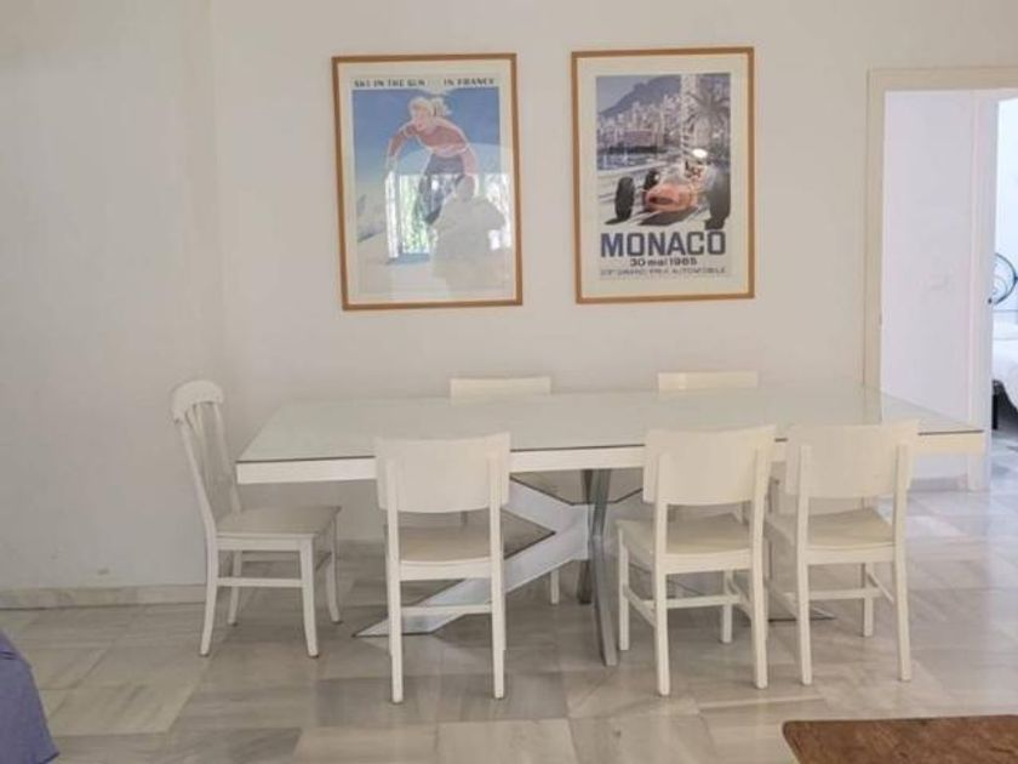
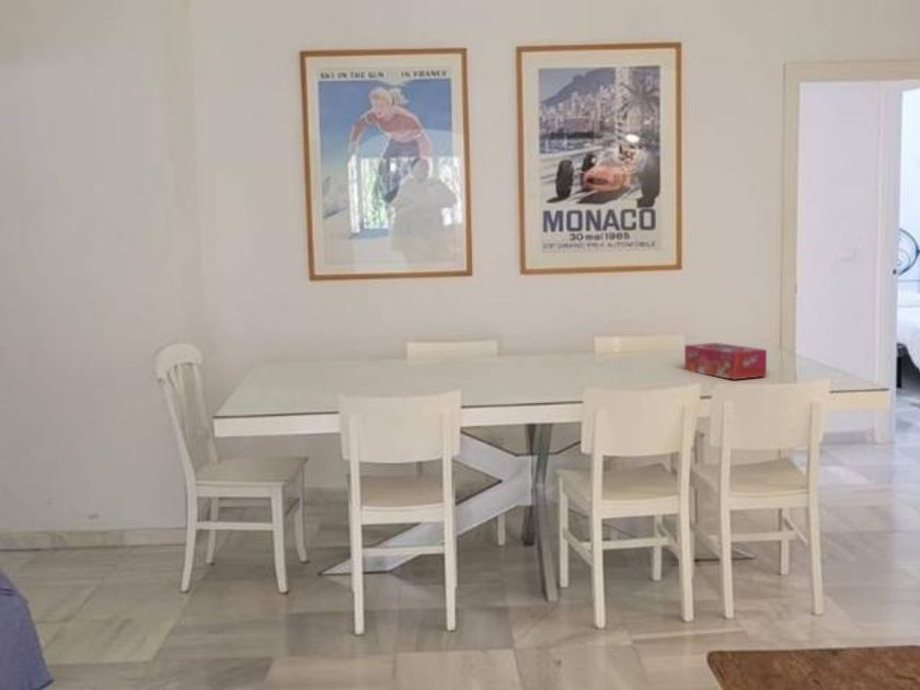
+ tissue box [683,342,768,381]
